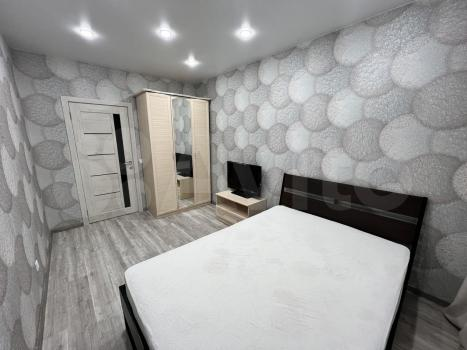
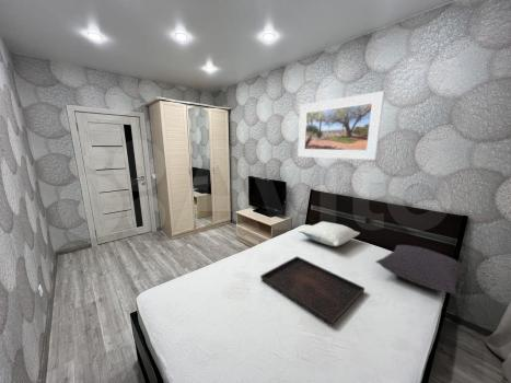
+ serving tray [259,255,365,327]
+ pillow [297,221,361,247]
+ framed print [297,90,385,161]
+ pillow [374,244,469,294]
